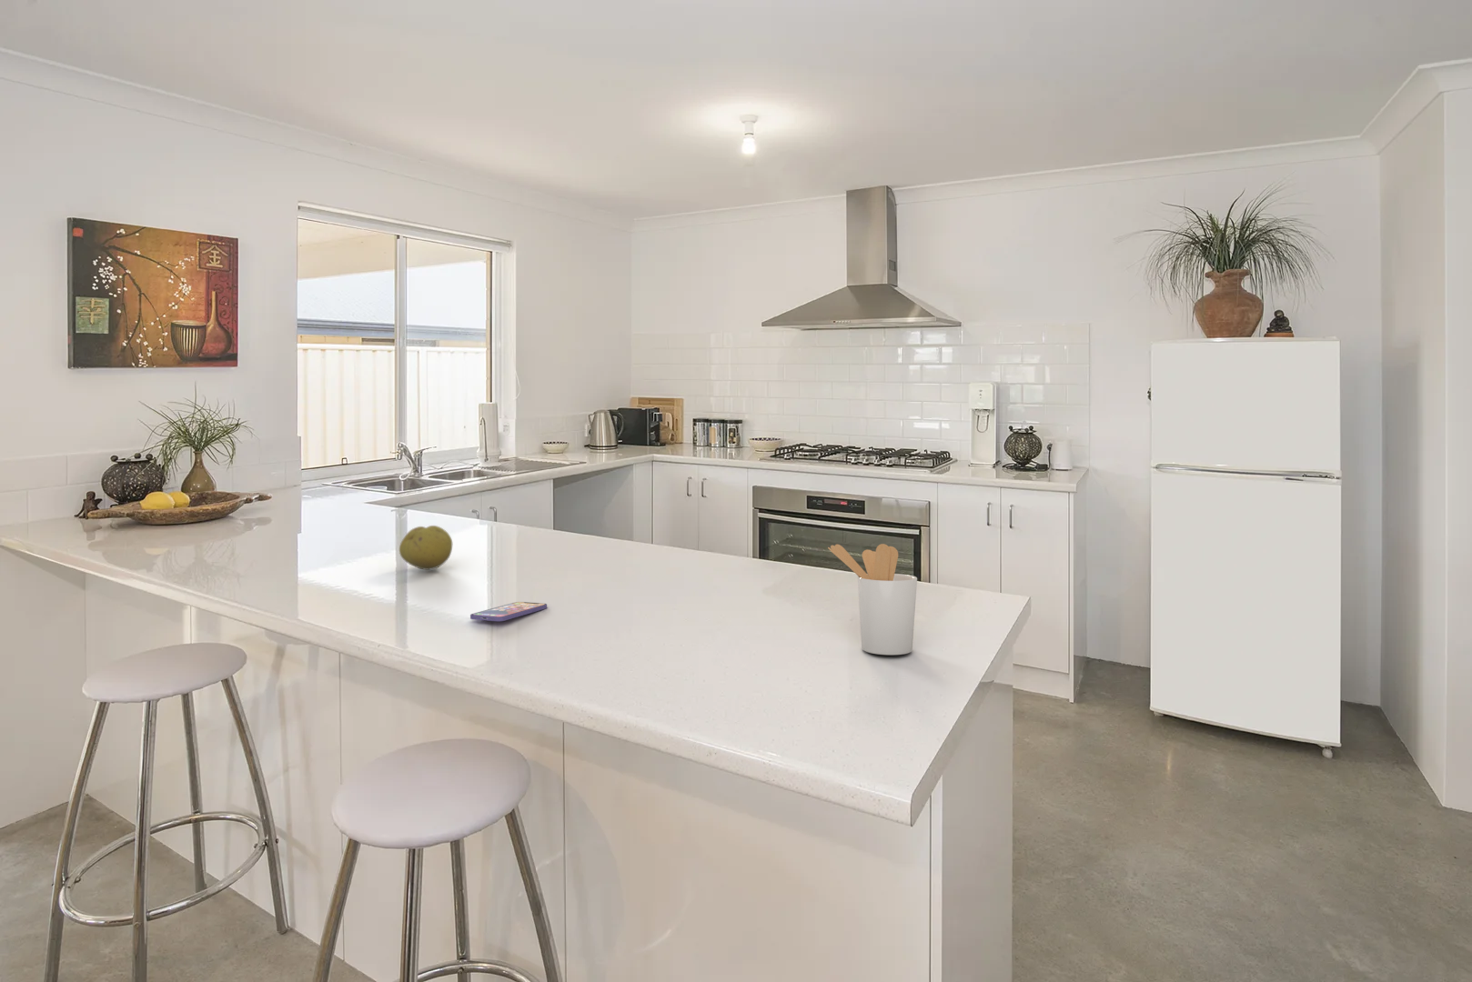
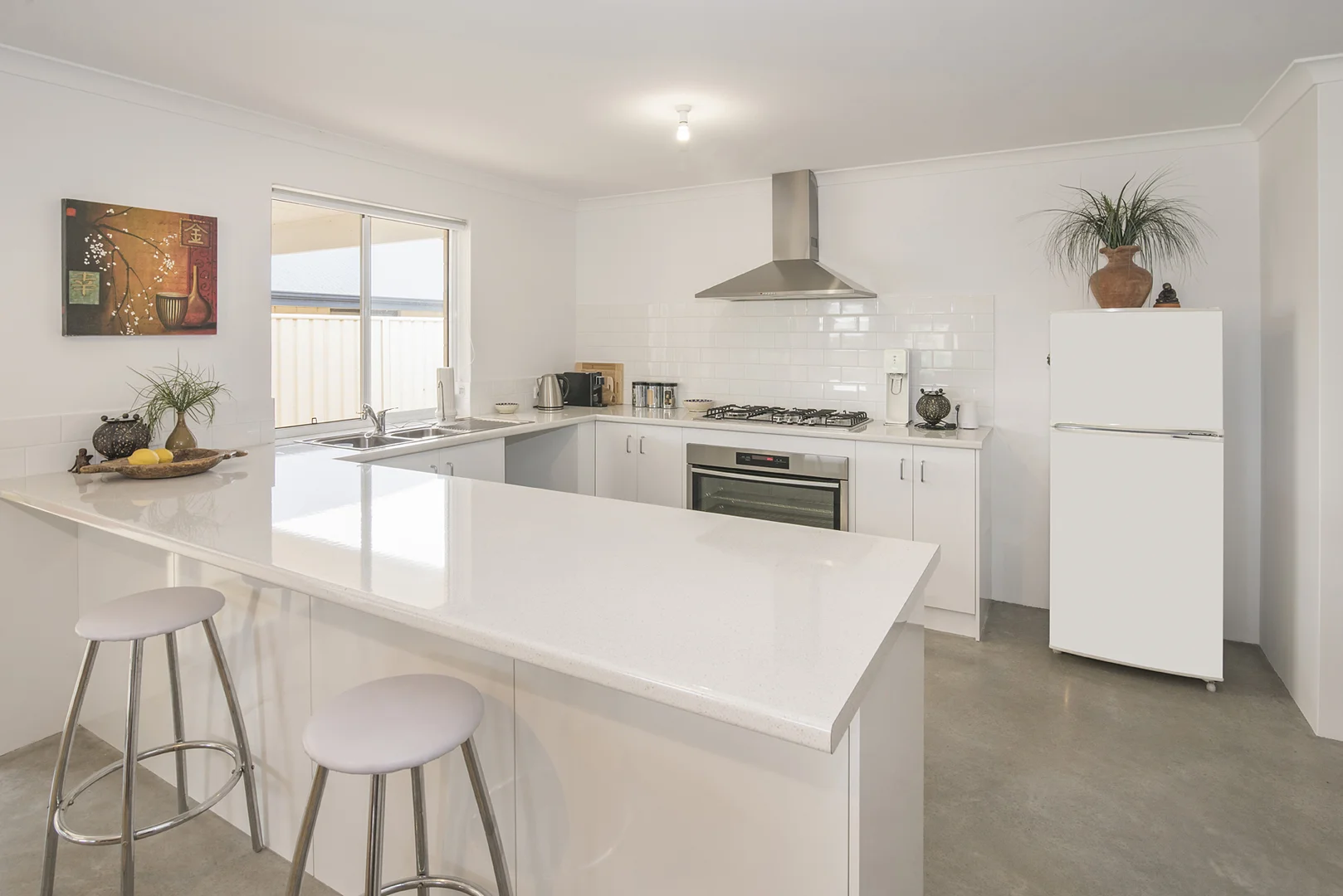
- utensil holder [828,543,918,655]
- smartphone [469,601,548,621]
- fruit [399,525,453,571]
